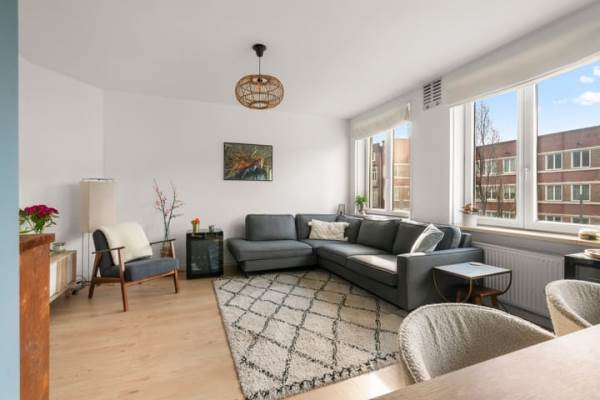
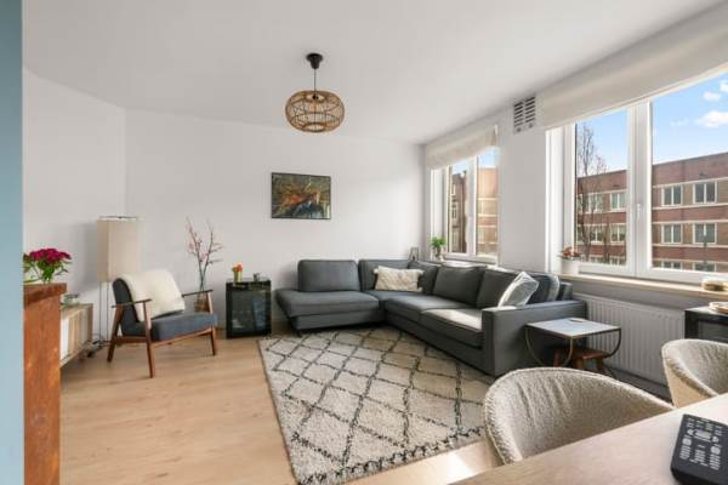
+ remote control [669,412,728,485]
